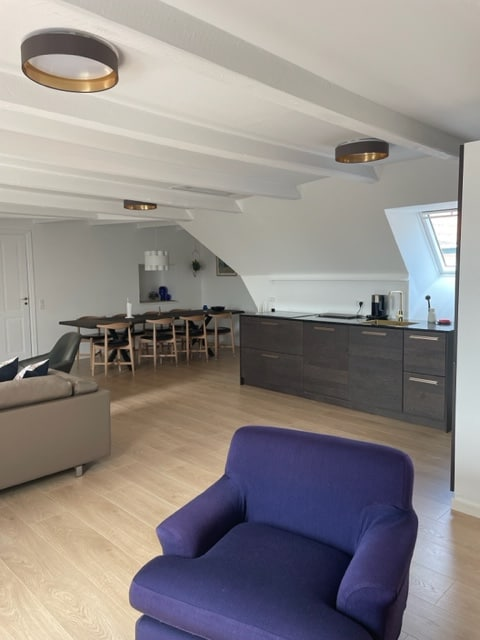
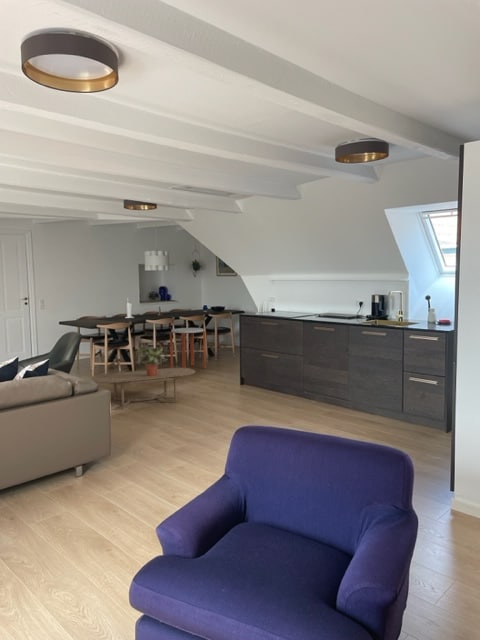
+ coffee table [90,367,196,410]
+ side table [169,327,207,370]
+ potted plant [135,344,168,376]
